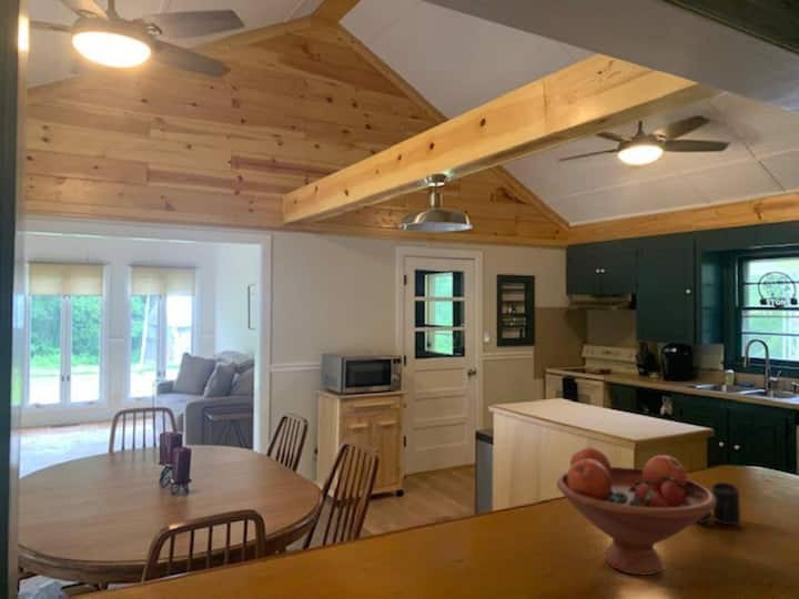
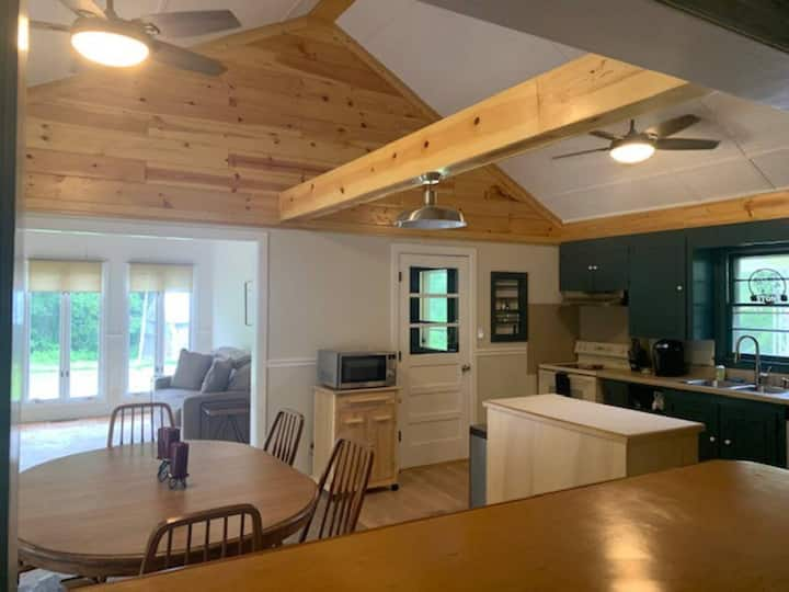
- coffee mug [696,481,741,526]
- fruit bowl [556,446,716,576]
